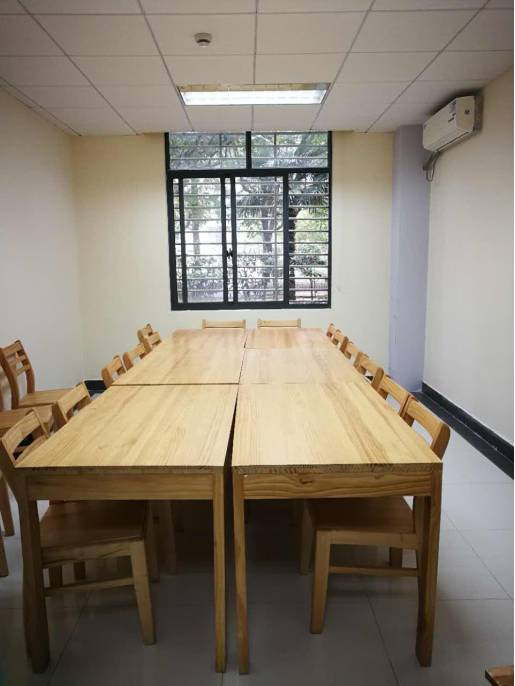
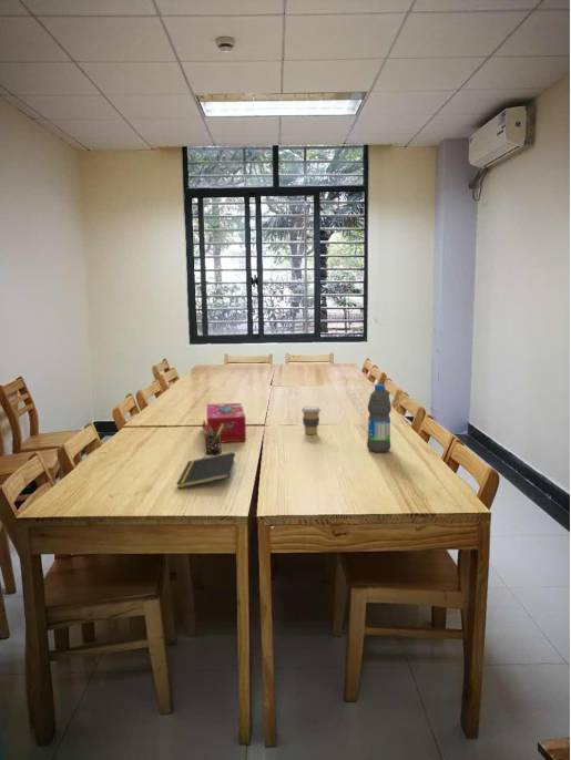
+ pen holder [201,419,224,456]
+ tissue box [206,402,247,443]
+ water bottle [366,383,392,453]
+ notepad [175,451,236,490]
+ coffee cup [300,405,322,435]
